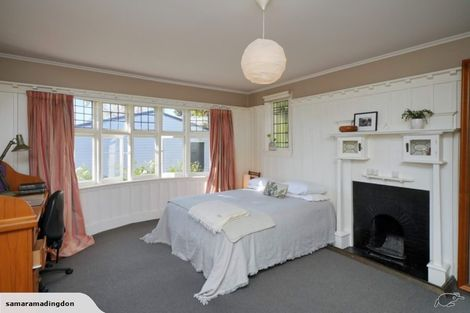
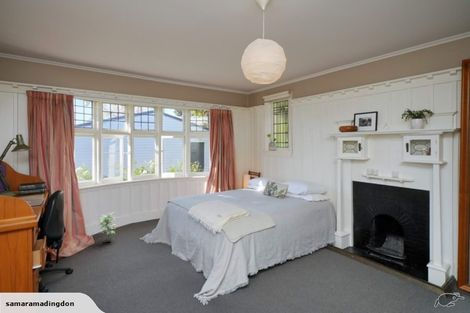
+ potted plant [98,211,118,243]
